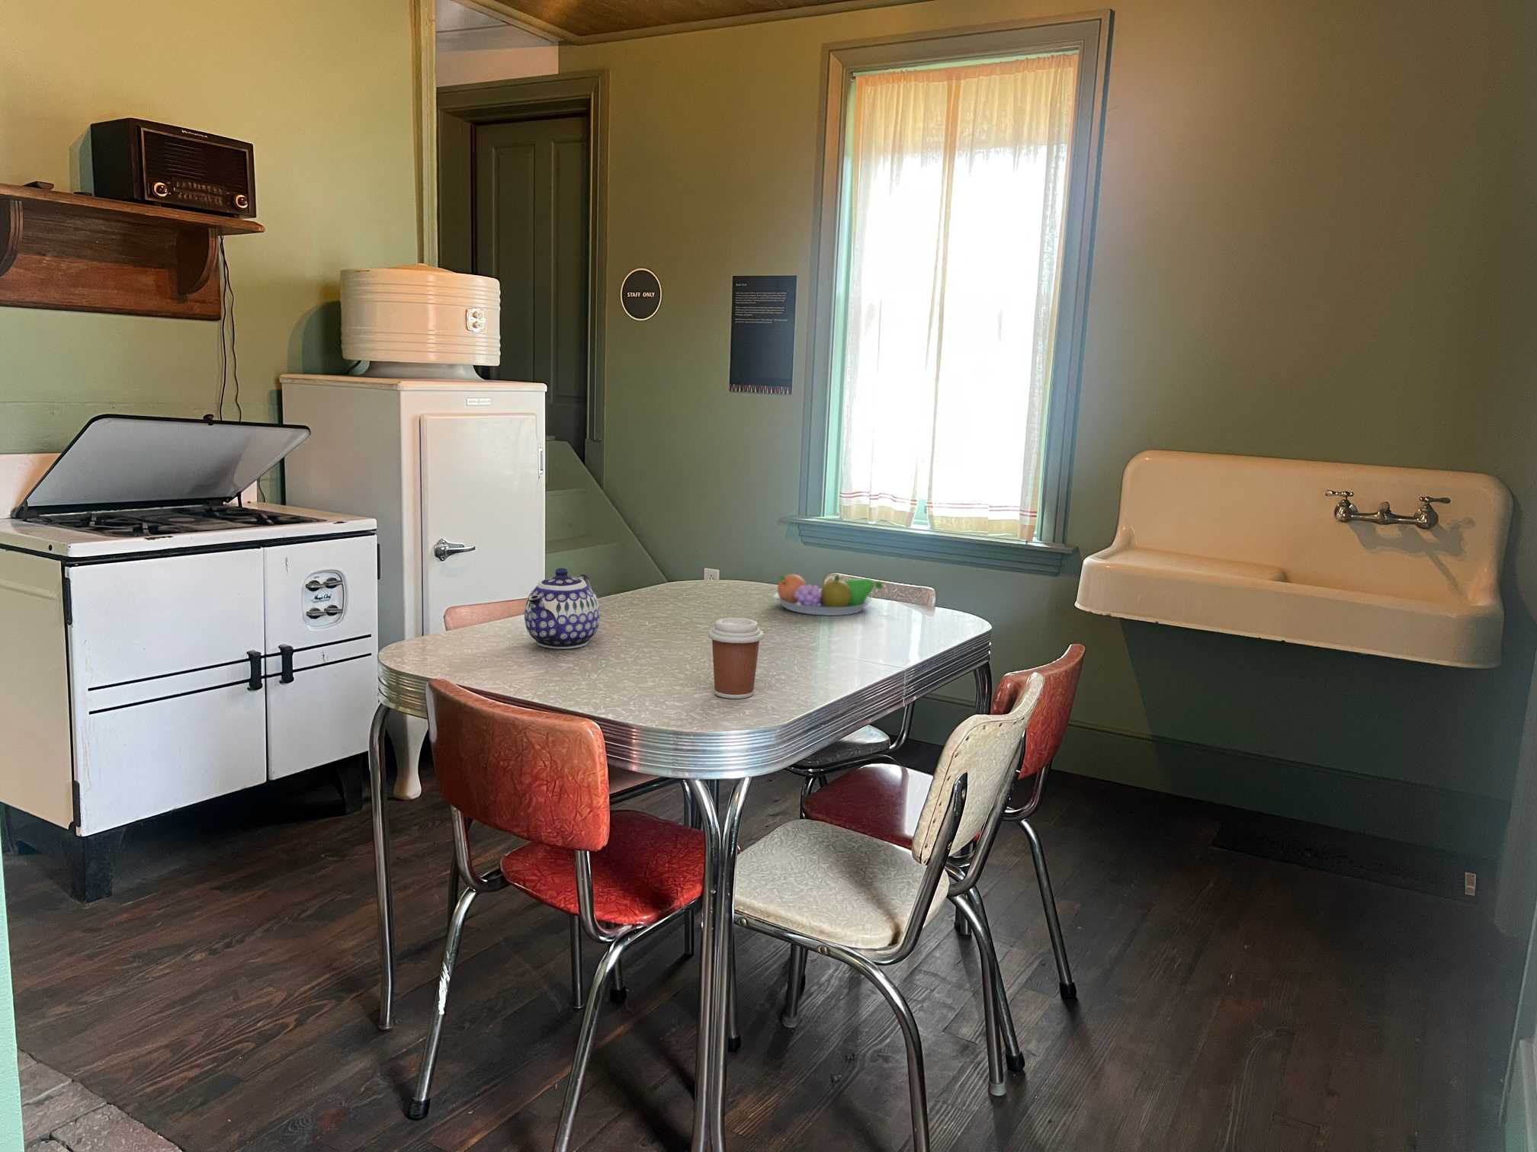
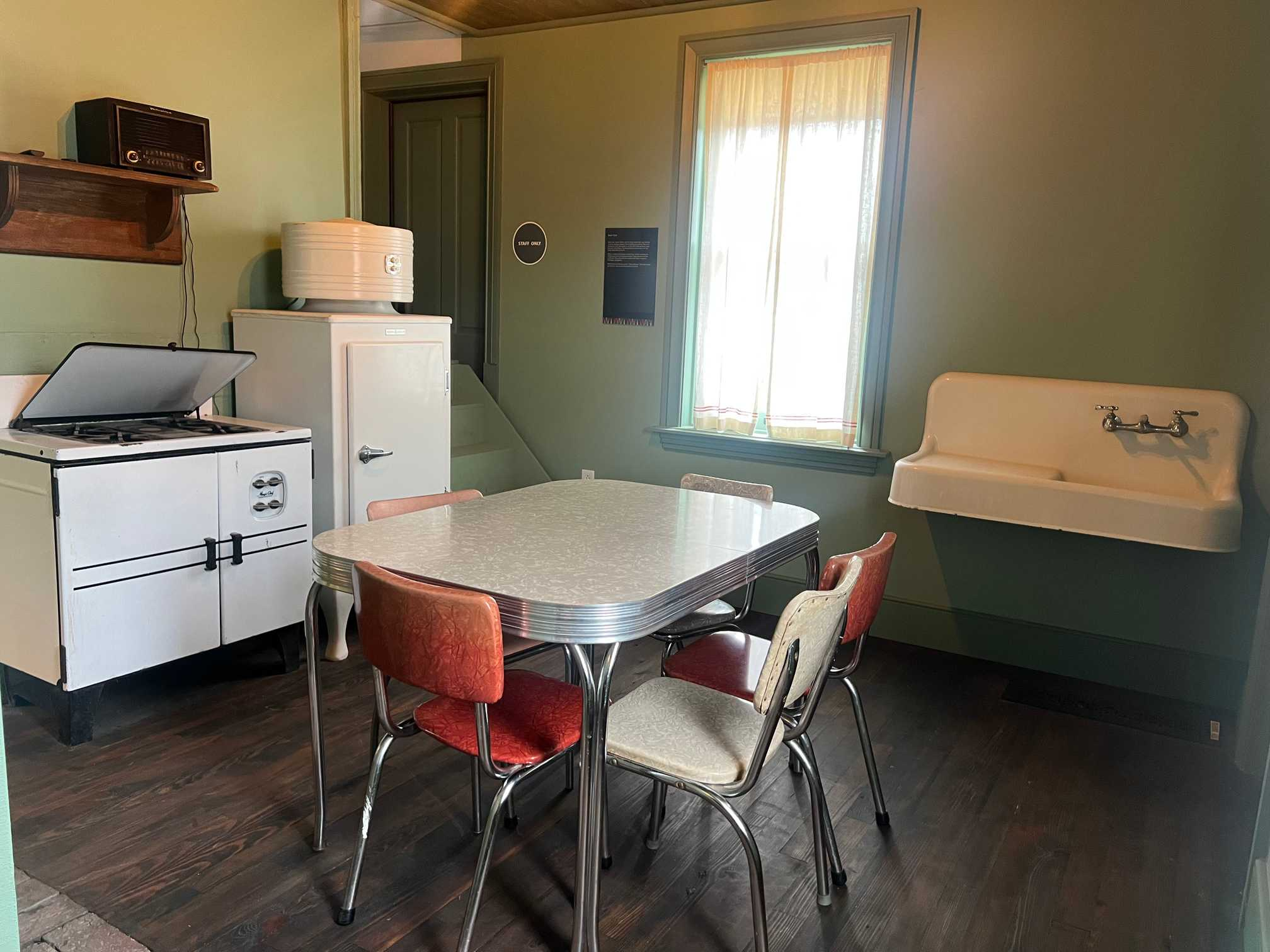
- fruit bowl [773,574,883,616]
- coffee cup [708,617,765,699]
- teapot [524,566,600,650]
